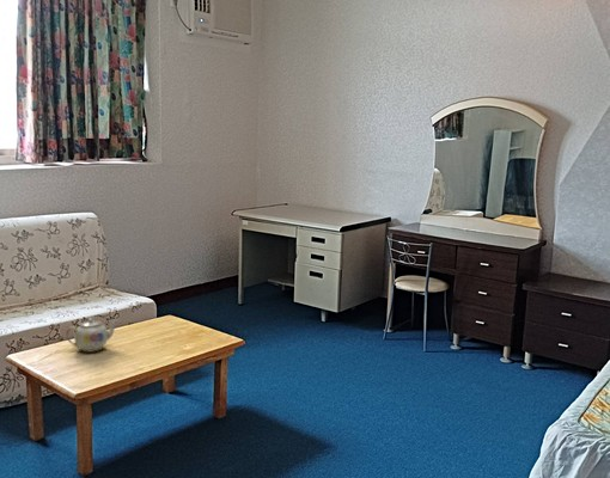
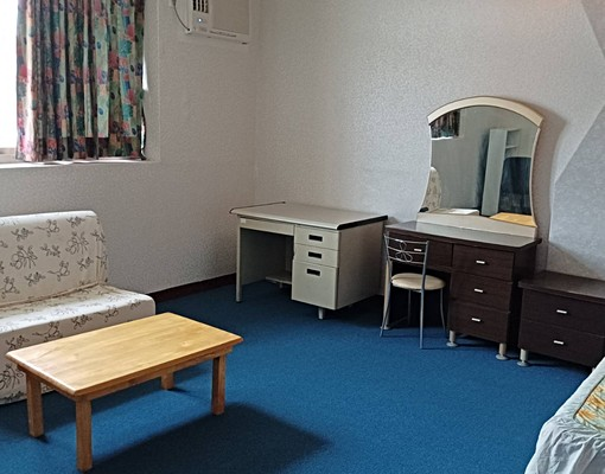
- teapot [65,318,120,354]
